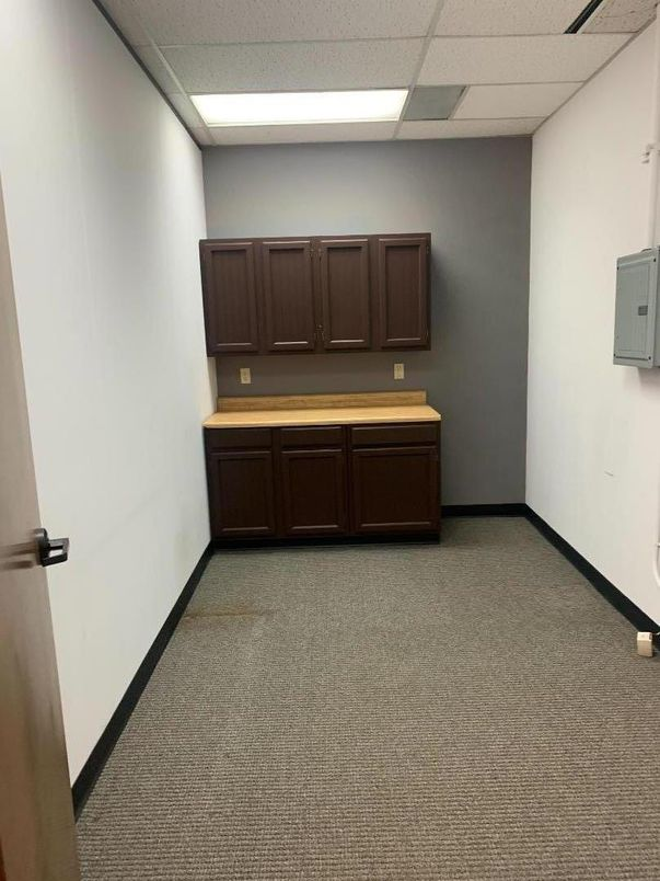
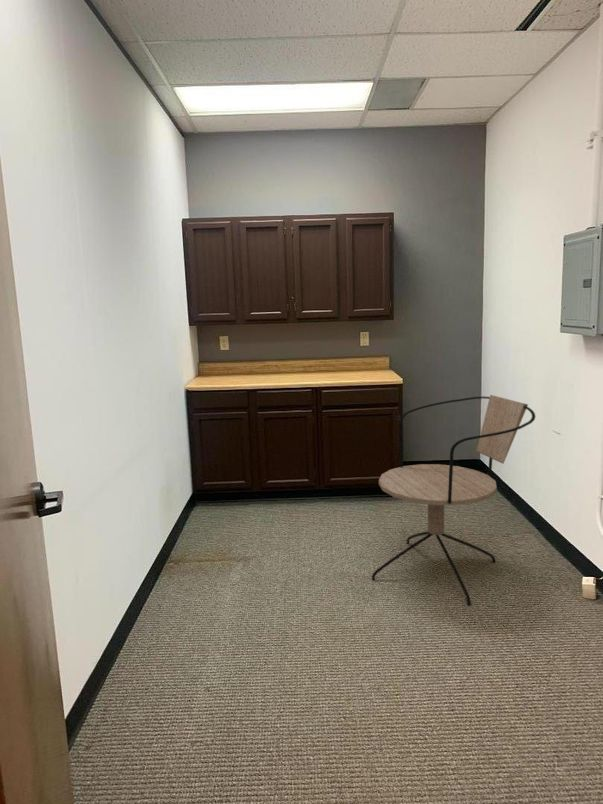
+ office chair [371,394,536,607]
